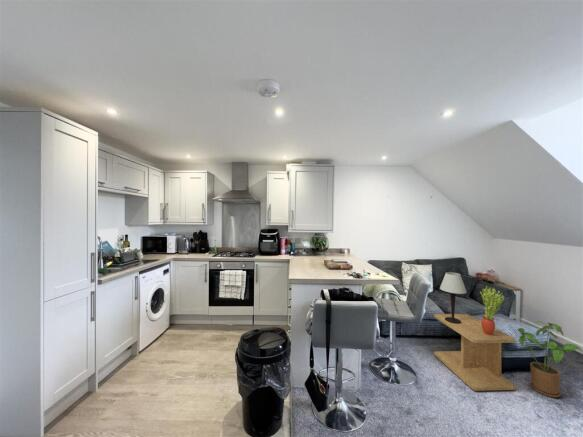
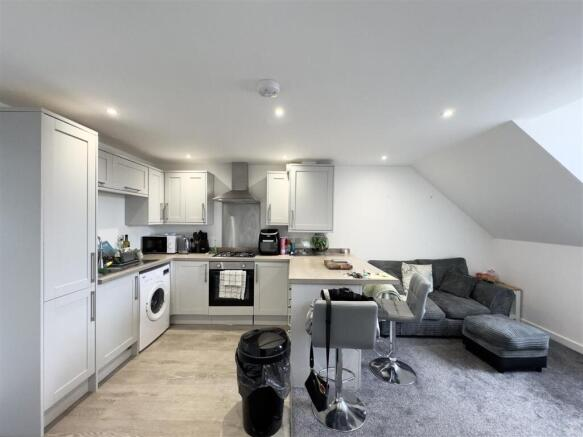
- potted plant [479,286,505,335]
- table lamp [439,271,468,324]
- house plant [517,320,583,399]
- side table [433,313,516,392]
